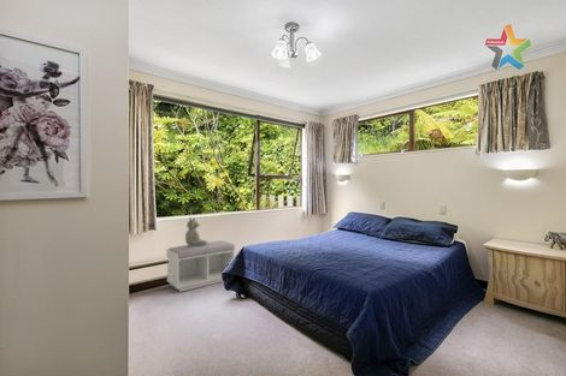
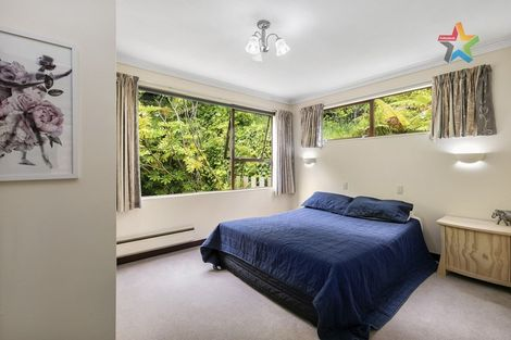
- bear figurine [184,215,208,246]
- bench [165,239,236,293]
